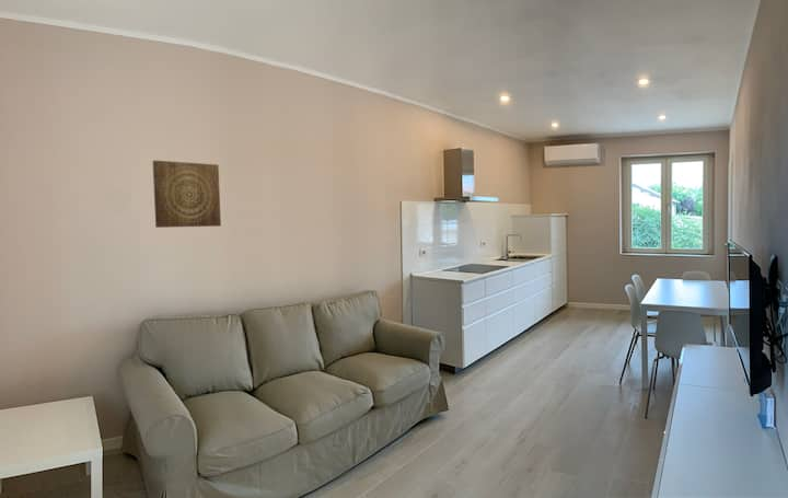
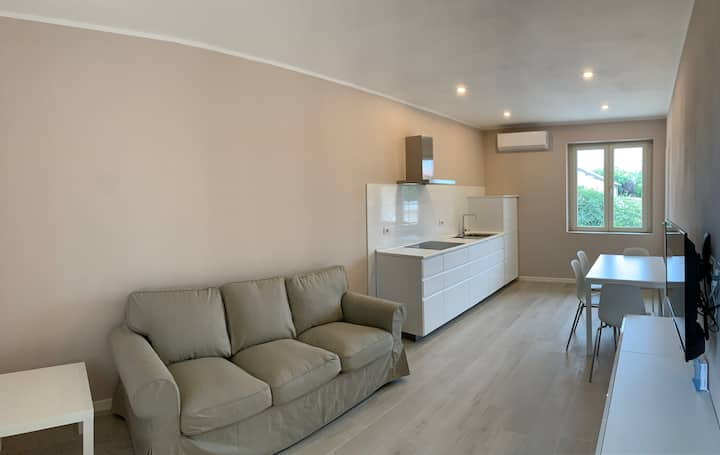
- wall art [152,160,222,229]
